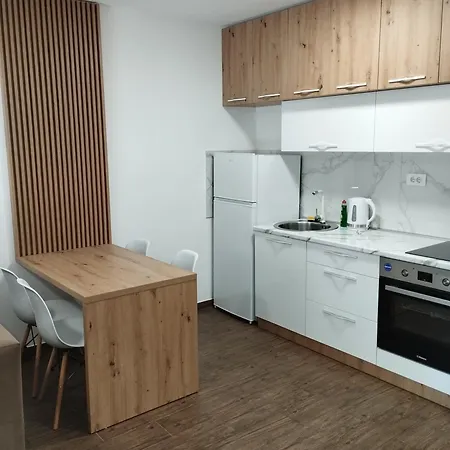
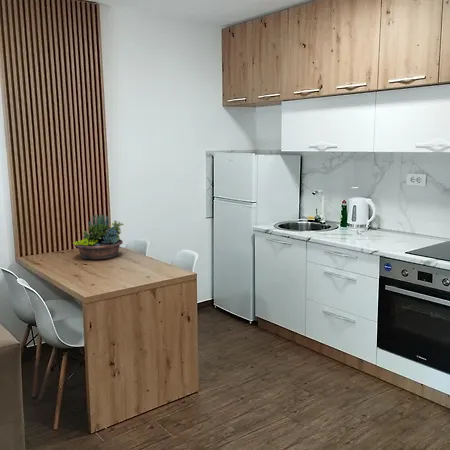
+ succulent planter [72,213,125,260]
